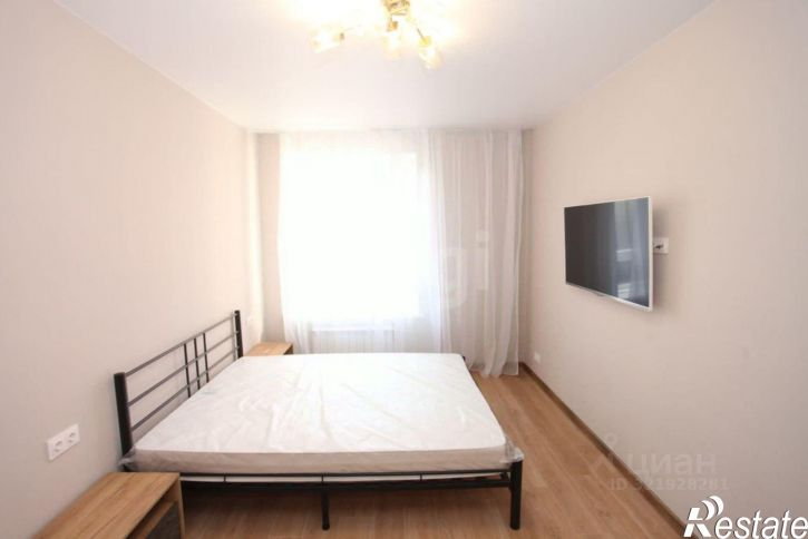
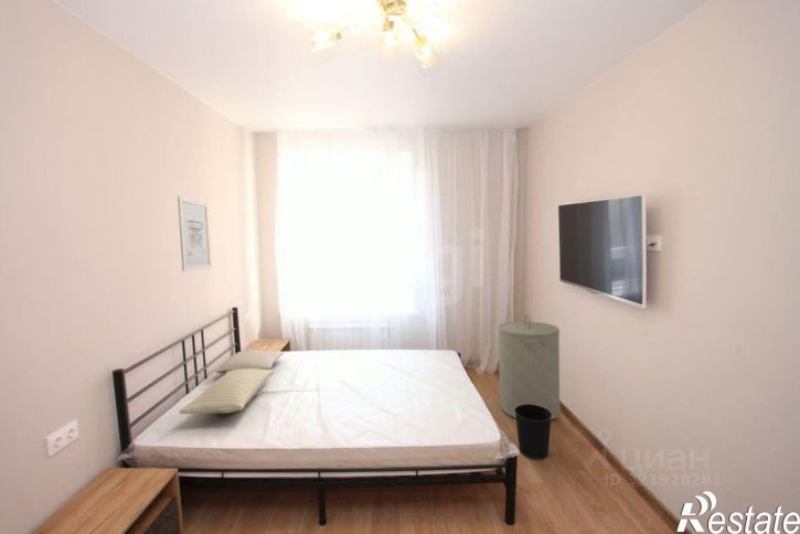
+ pillow [214,350,286,374]
+ wastebasket [514,404,552,460]
+ laundry hamper [497,313,561,421]
+ wall art [177,195,213,273]
+ pillow [178,369,276,415]
